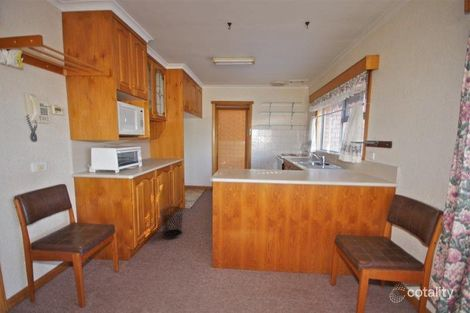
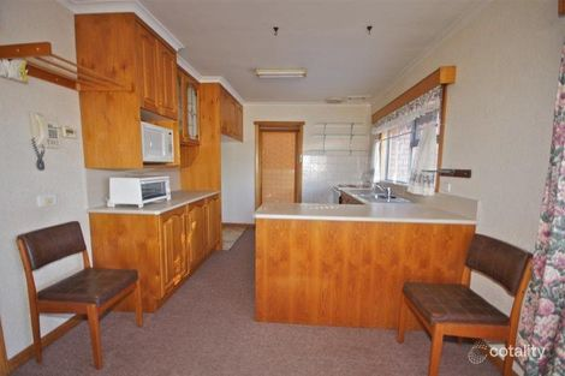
- waste bin [159,205,185,240]
